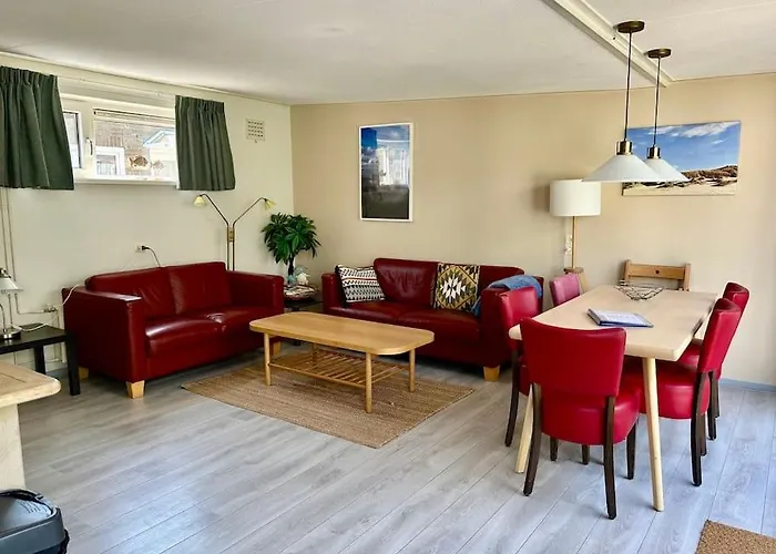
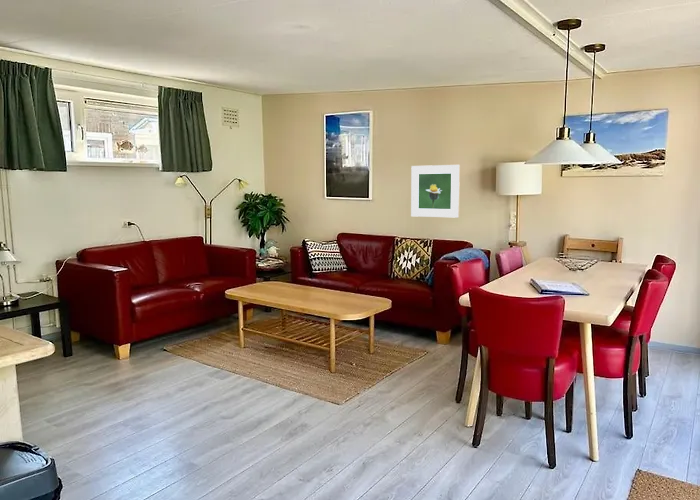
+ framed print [410,164,461,219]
